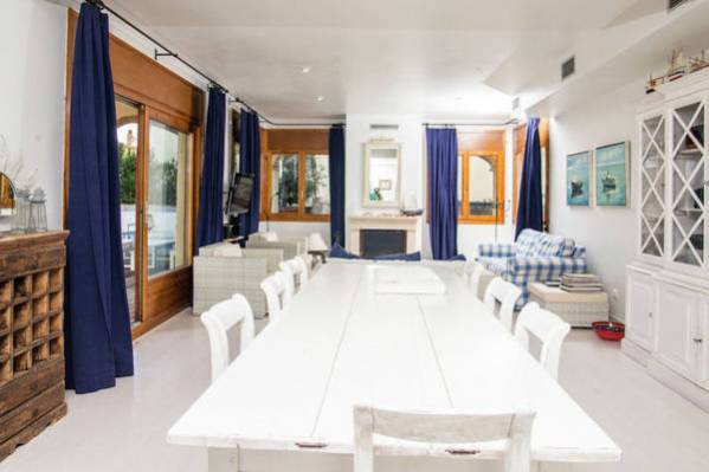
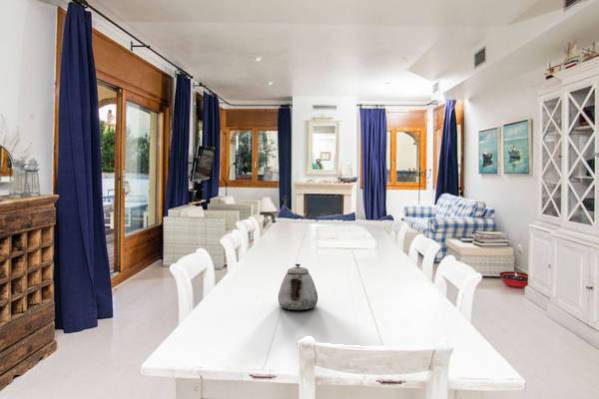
+ teapot [277,263,319,311]
